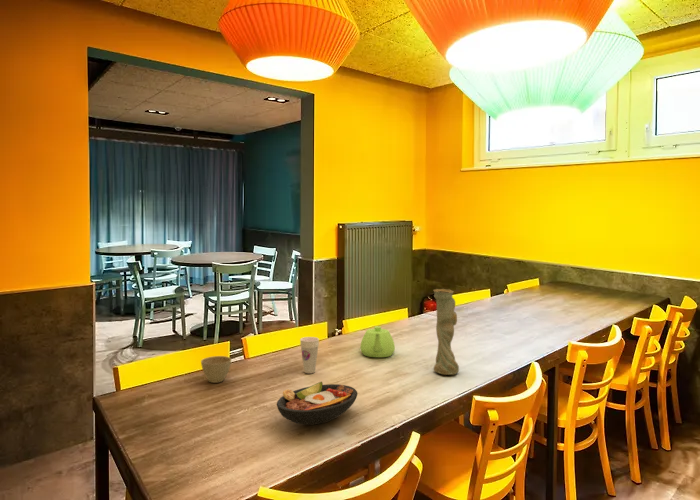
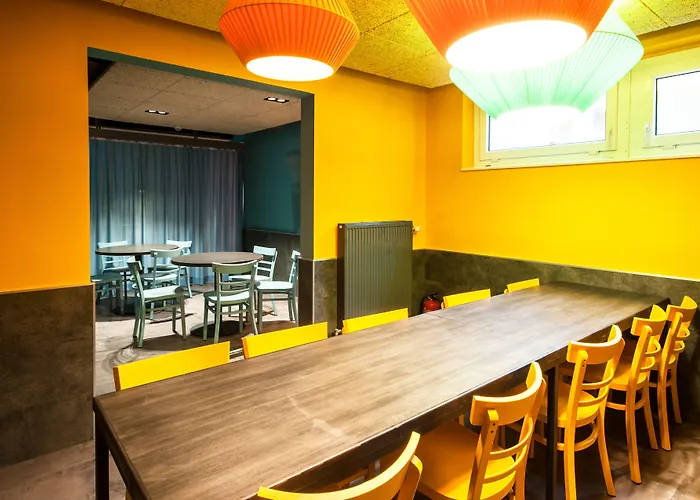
- cup [299,336,320,374]
- vase [432,288,460,376]
- teapot [359,325,396,358]
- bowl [276,381,359,426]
- flower pot [200,355,232,384]
